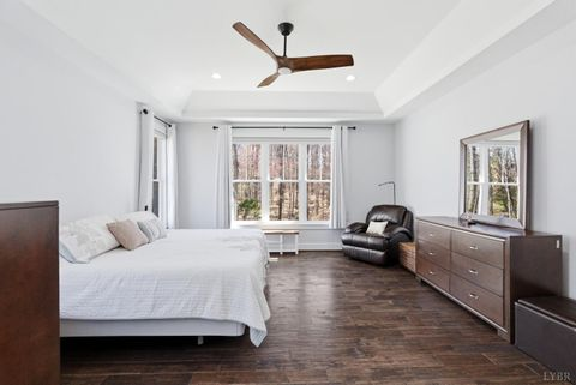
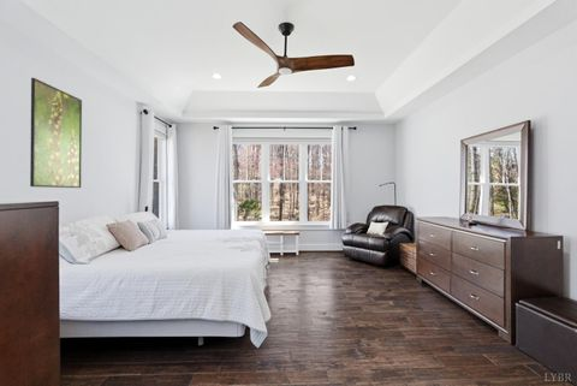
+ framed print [29,77,83,189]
